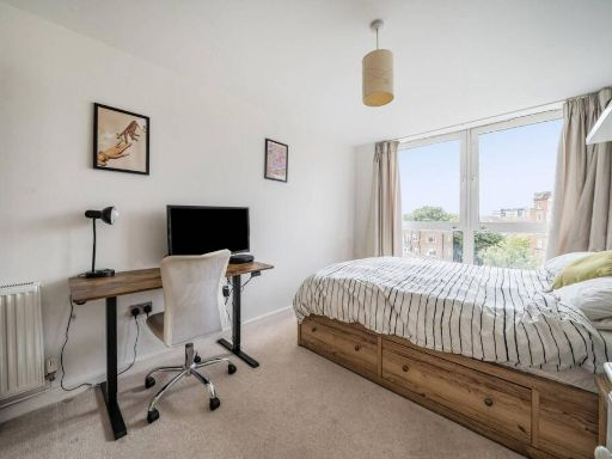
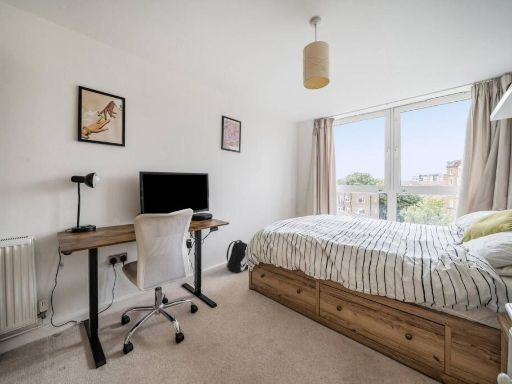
+ backpack [225,239,249,273]
